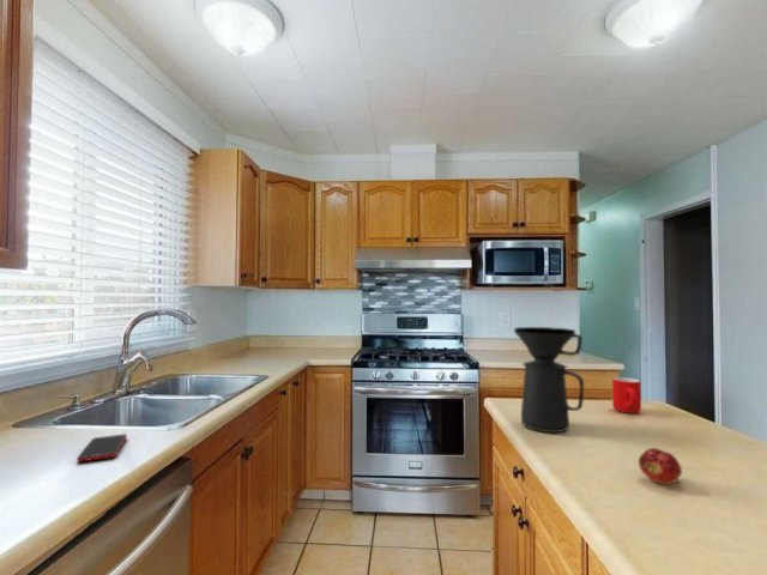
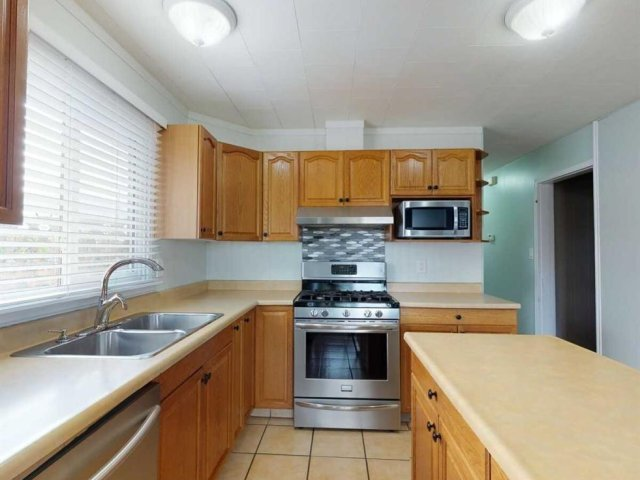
- cell phone [76,432,128,464]
- fruit [638,447,683,485]
- mug [611,376,642,414]
- coffee maker [513,326,585,434]
